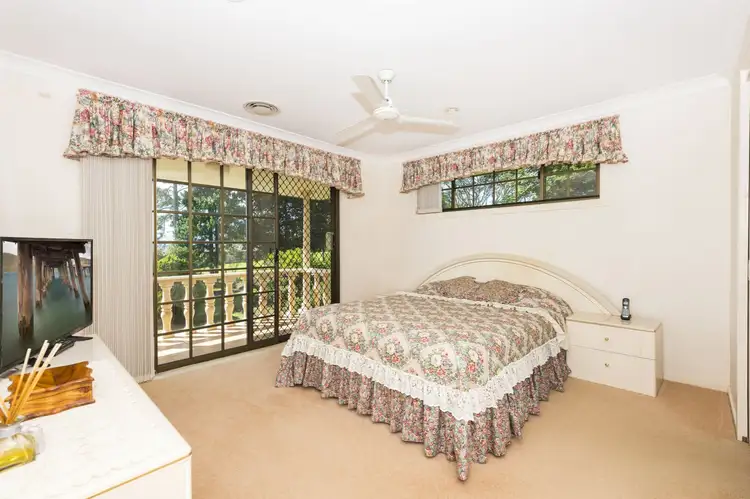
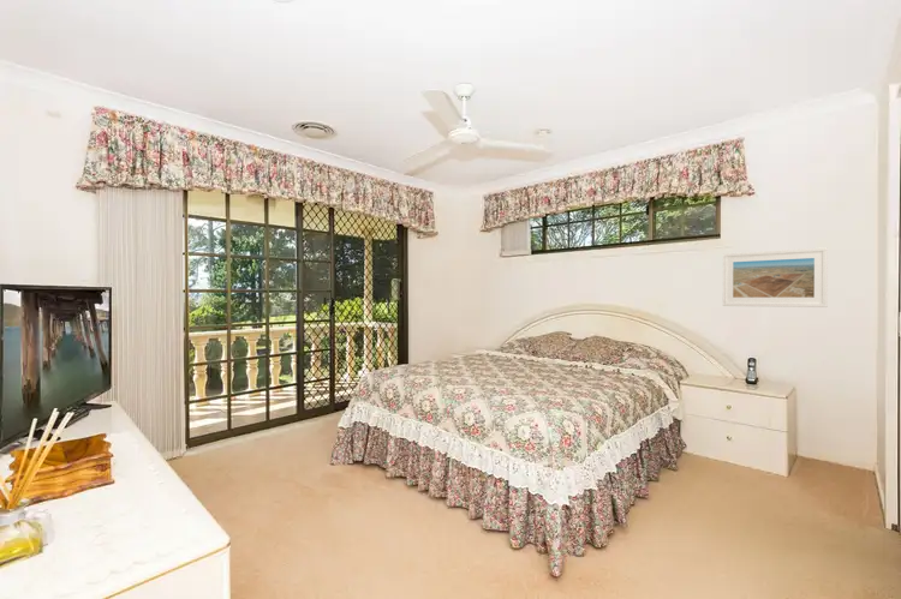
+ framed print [722,246,829,309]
